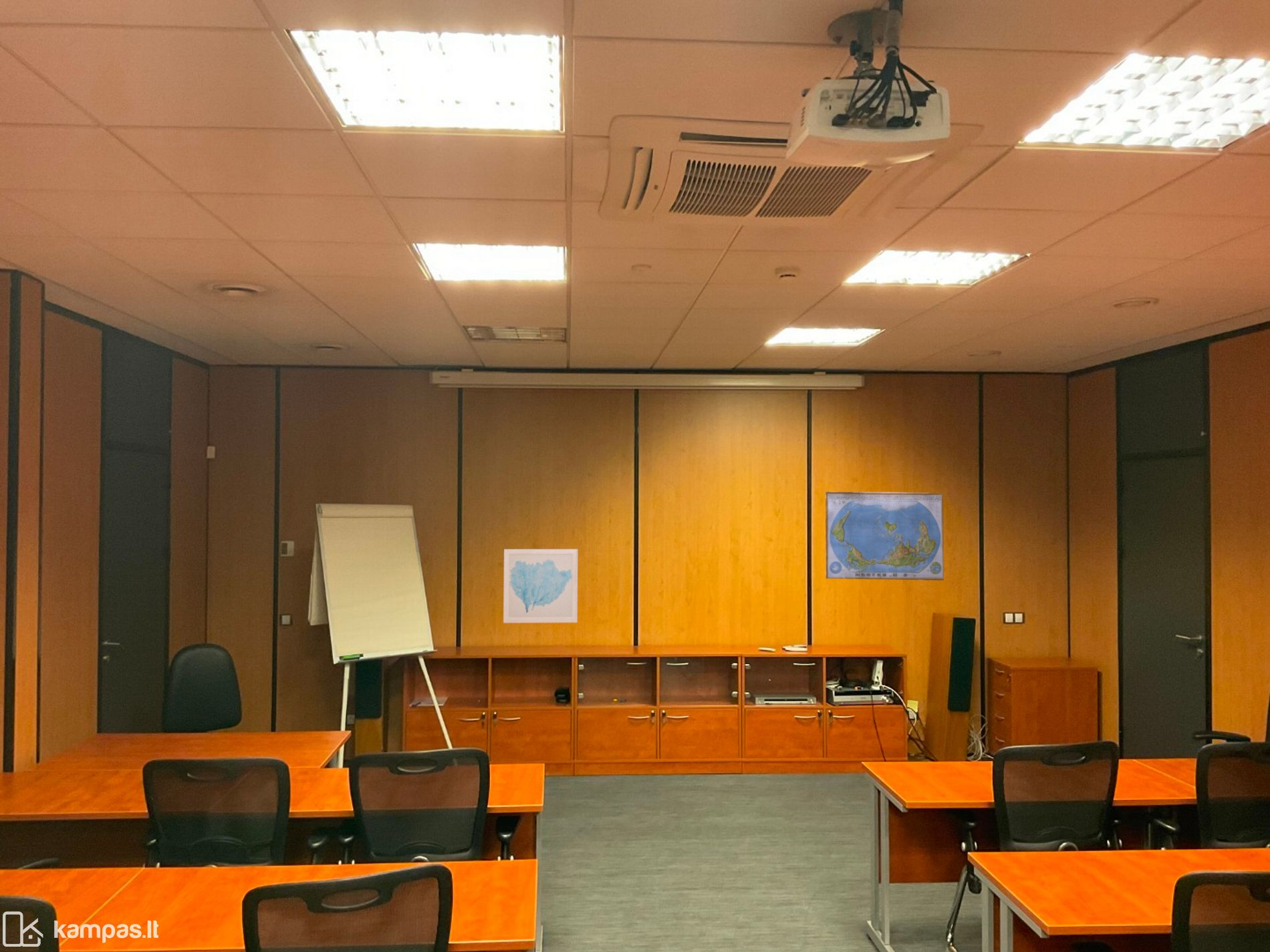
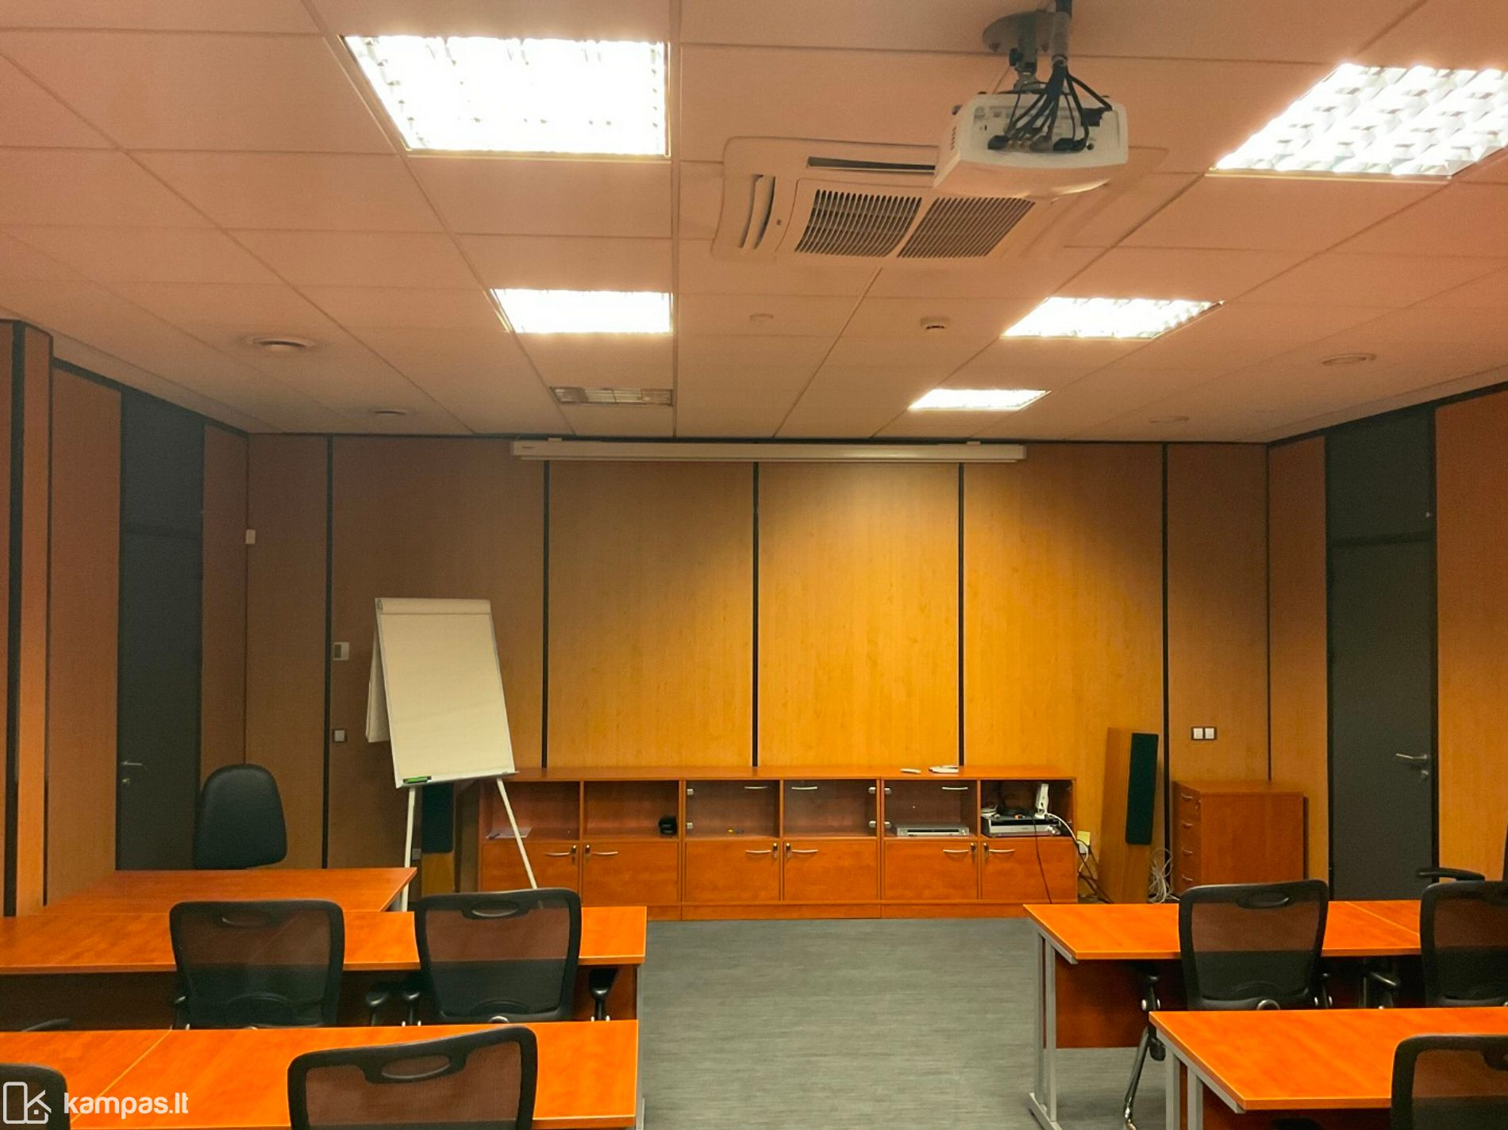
- world map [825,491,944,581]
- wall art [503,548,578,624]
